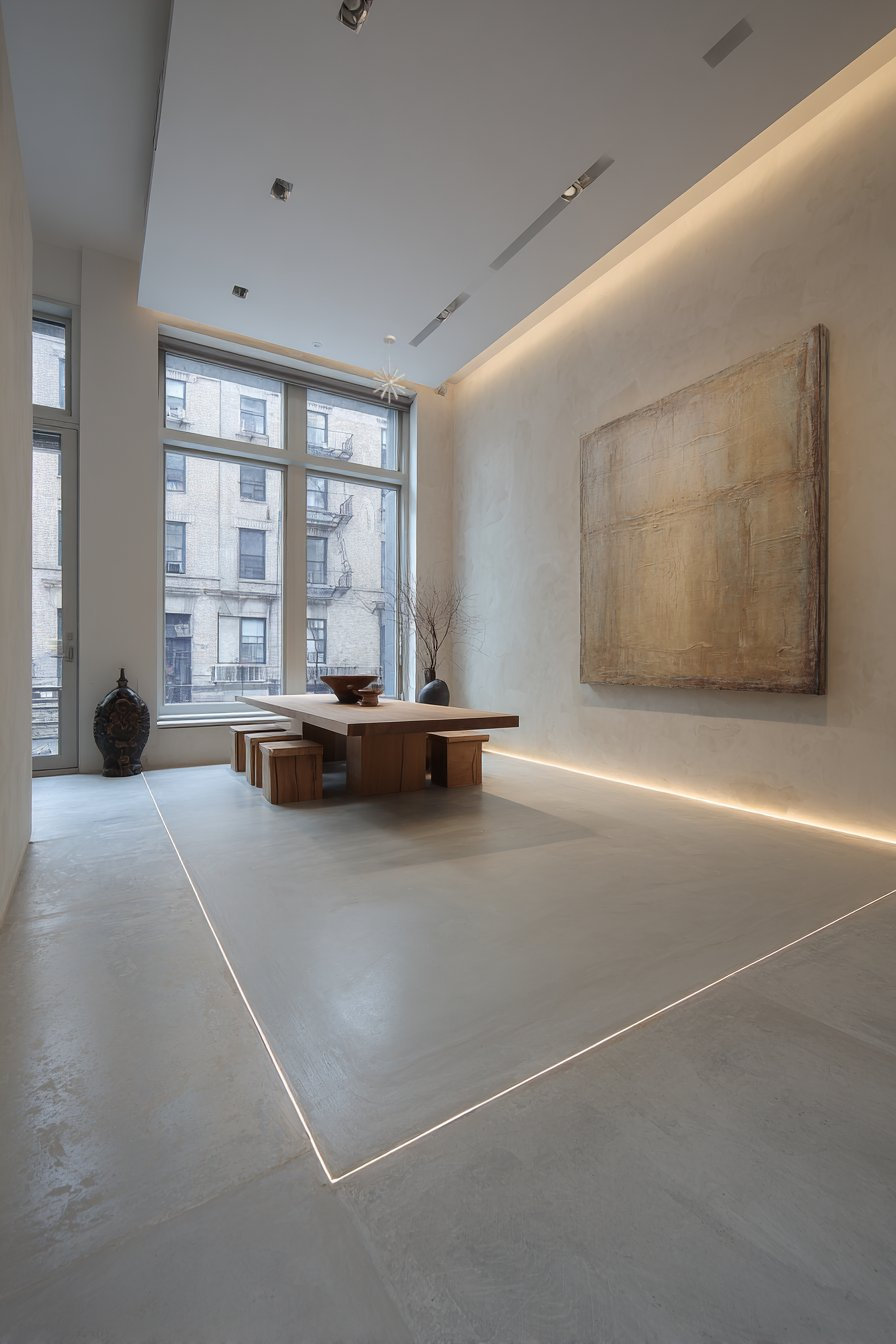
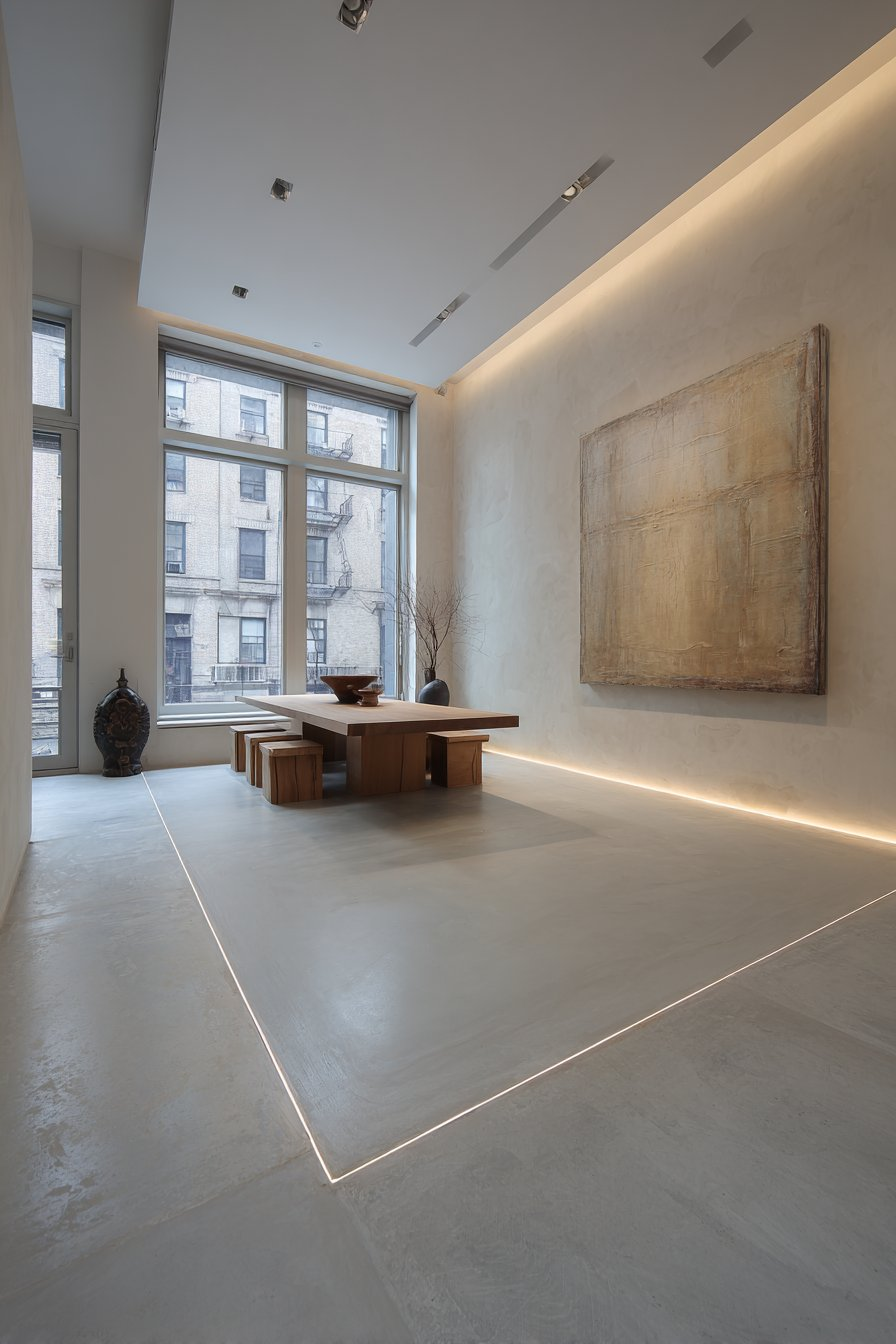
- pendant light [372,334,407,404]
